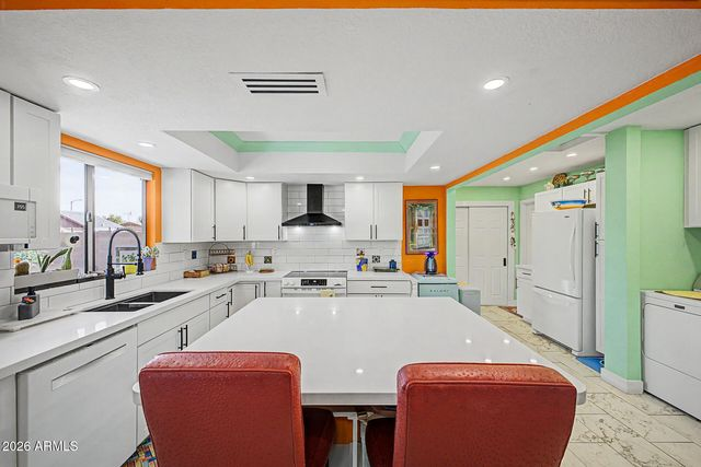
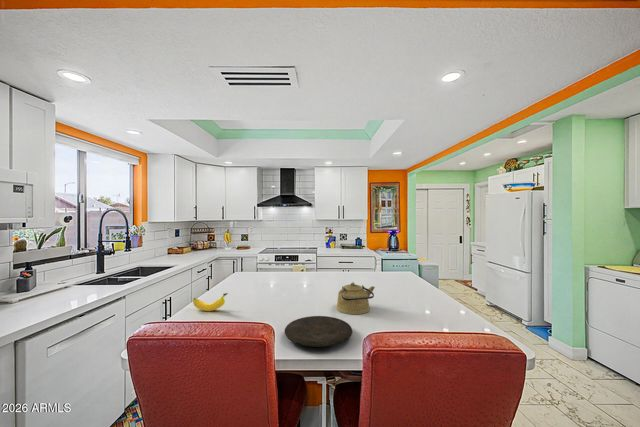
+ banana [192,292,229,312]
+ kettle [335,281,376,315]
+ plate [284,315,353,348]
